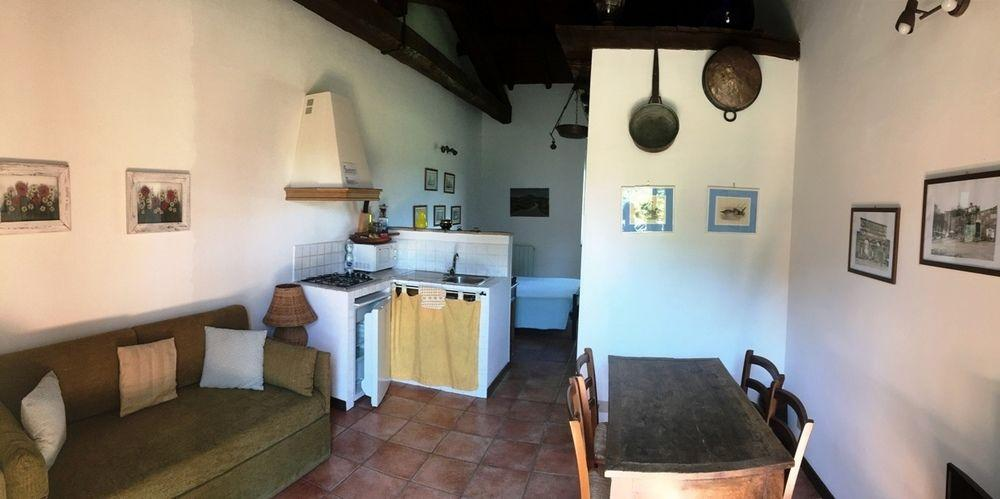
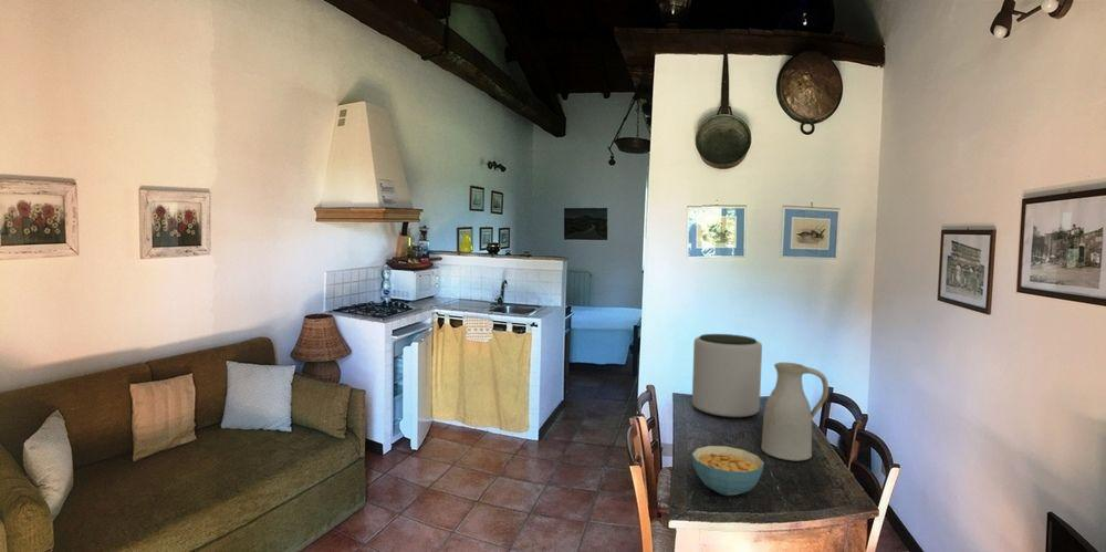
+ cereal bowl [690,445,765,497]
+ ceramic pitcher [760,362,830,462]
+ plant pot [691,333,763,419]
